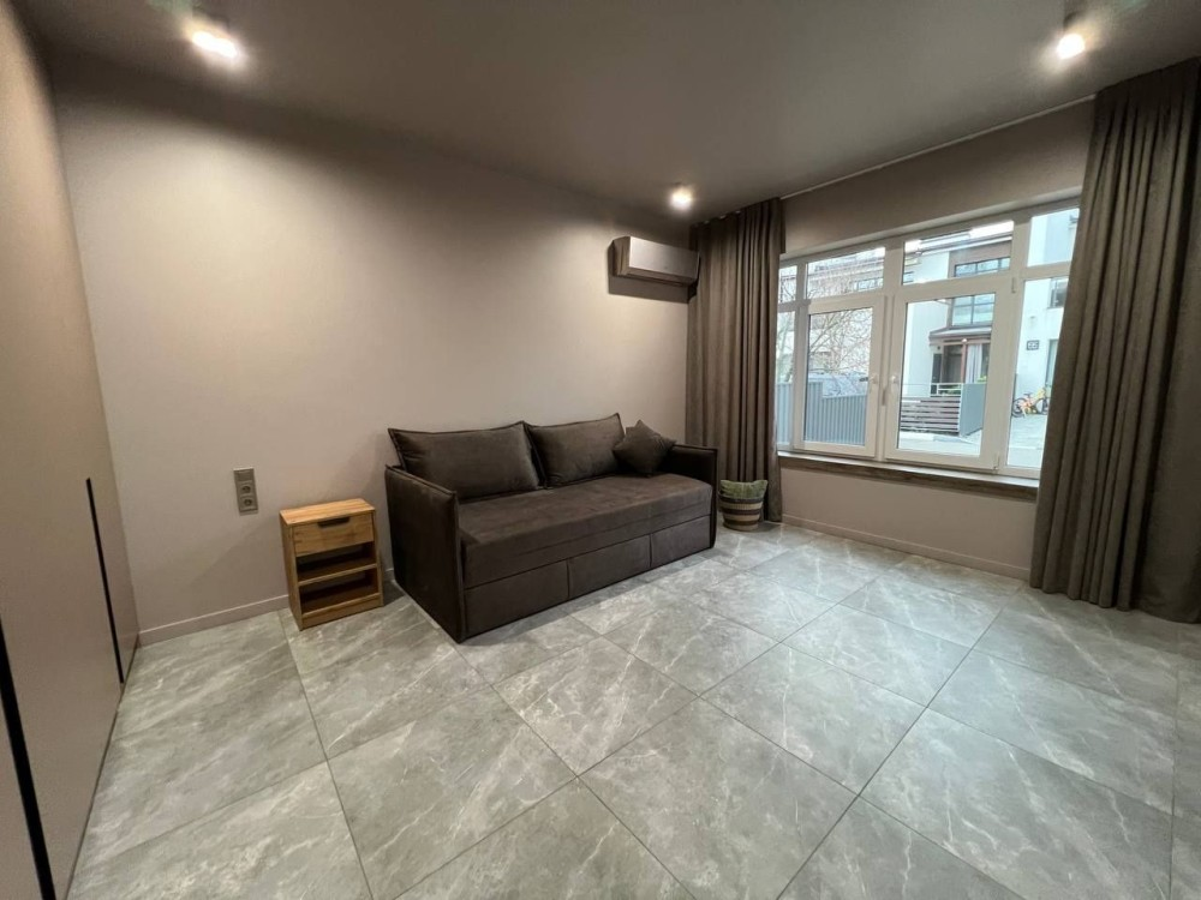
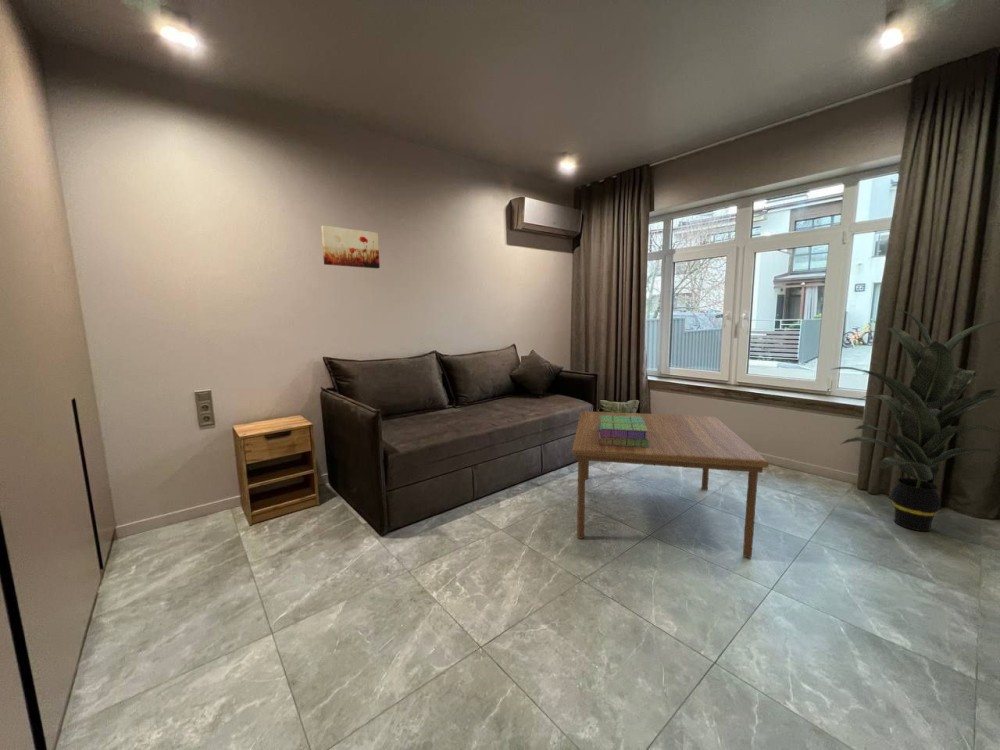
+ coffee table [571,410,770,559]
+ indoor plant [829,308,1000,532]
+ wall art [320,225,381,270]
+ stack of books [598,416,650,447]
